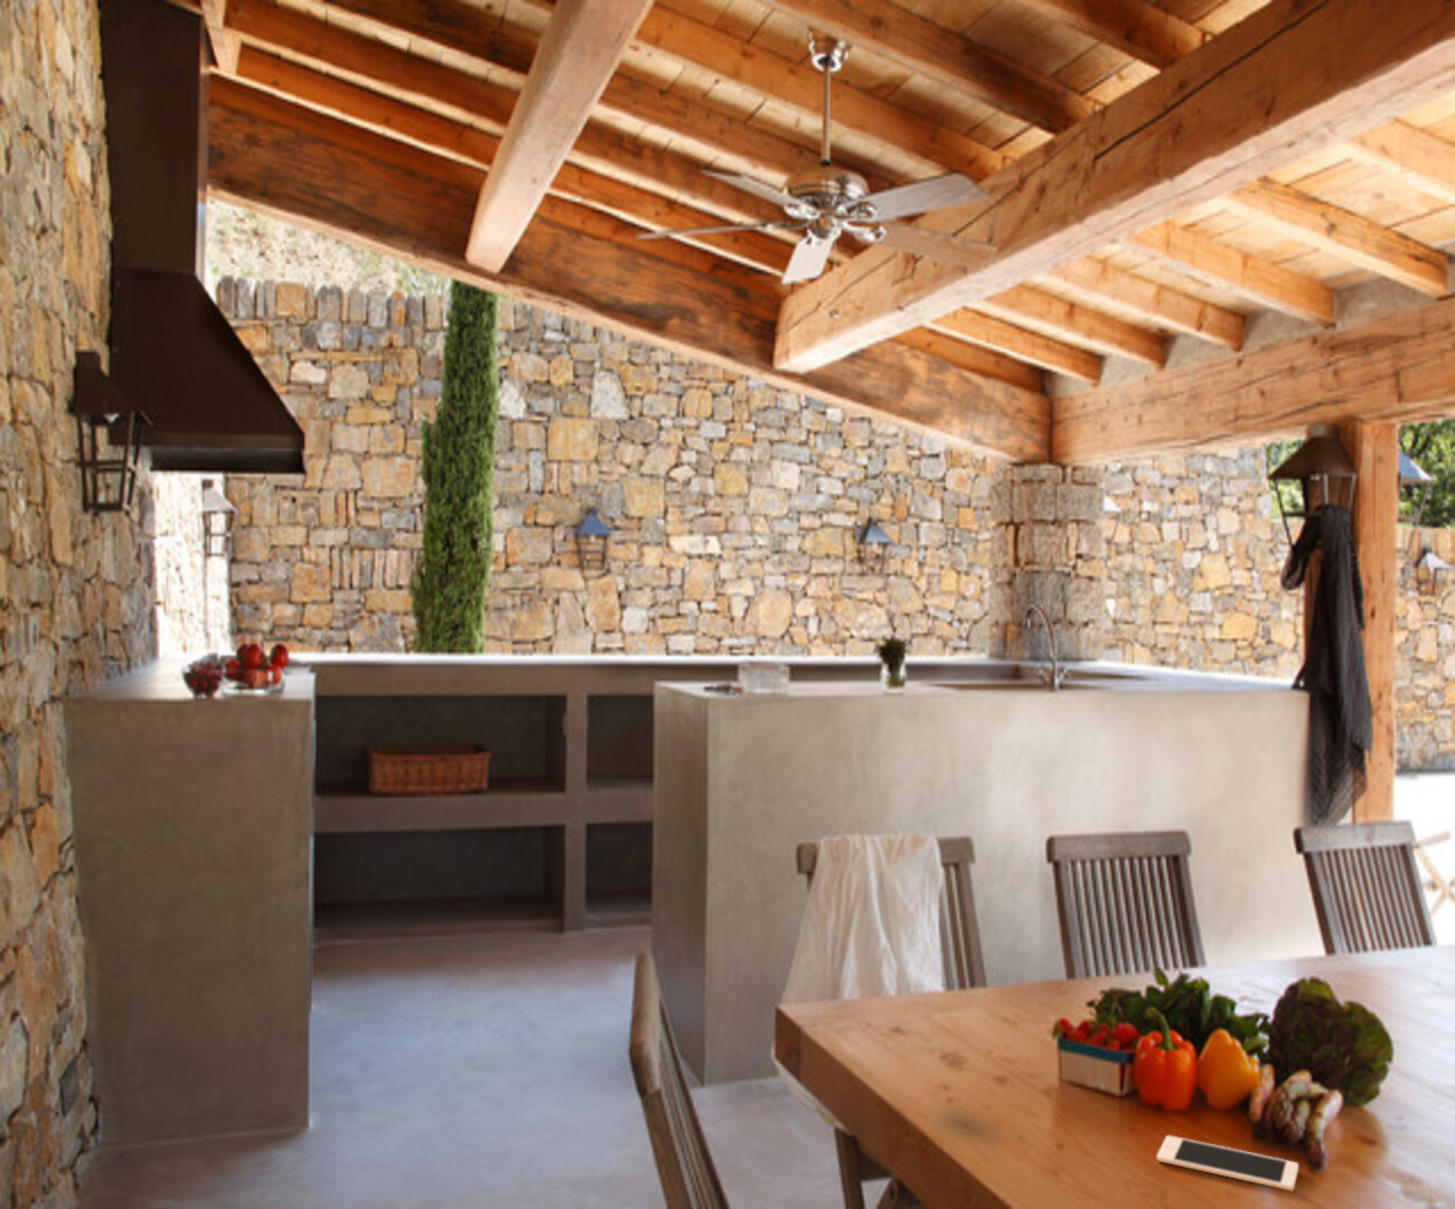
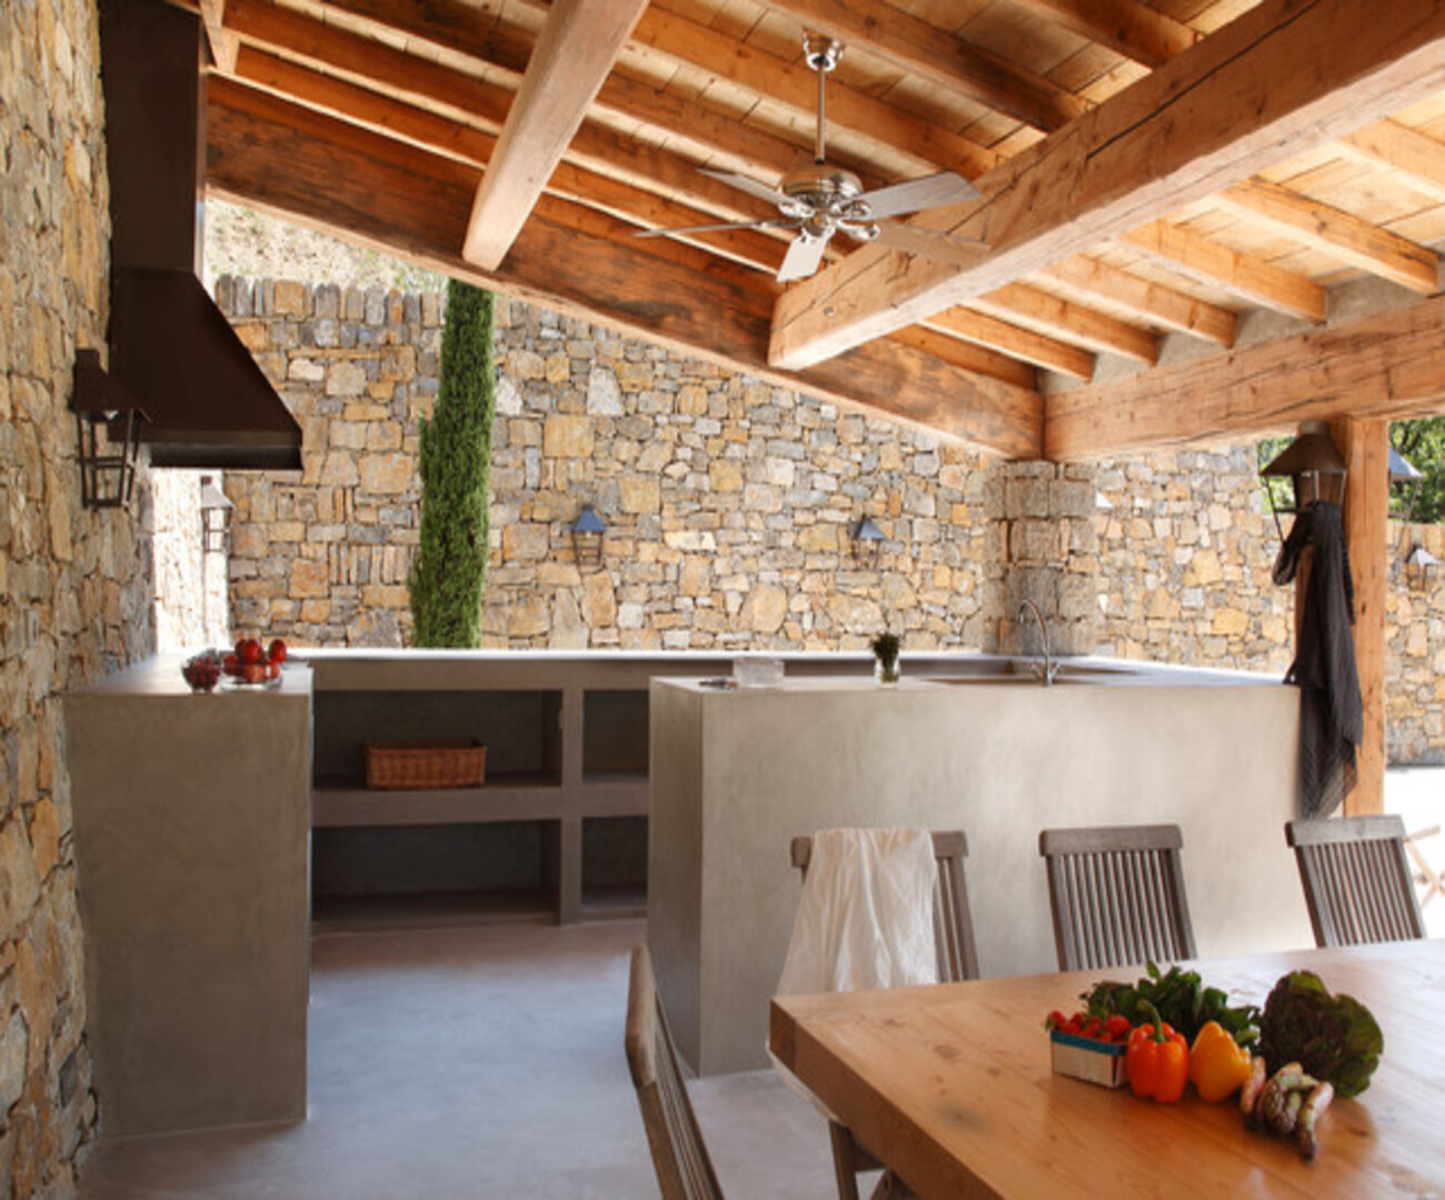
- cell phone [1157,1134,1299,1192]
